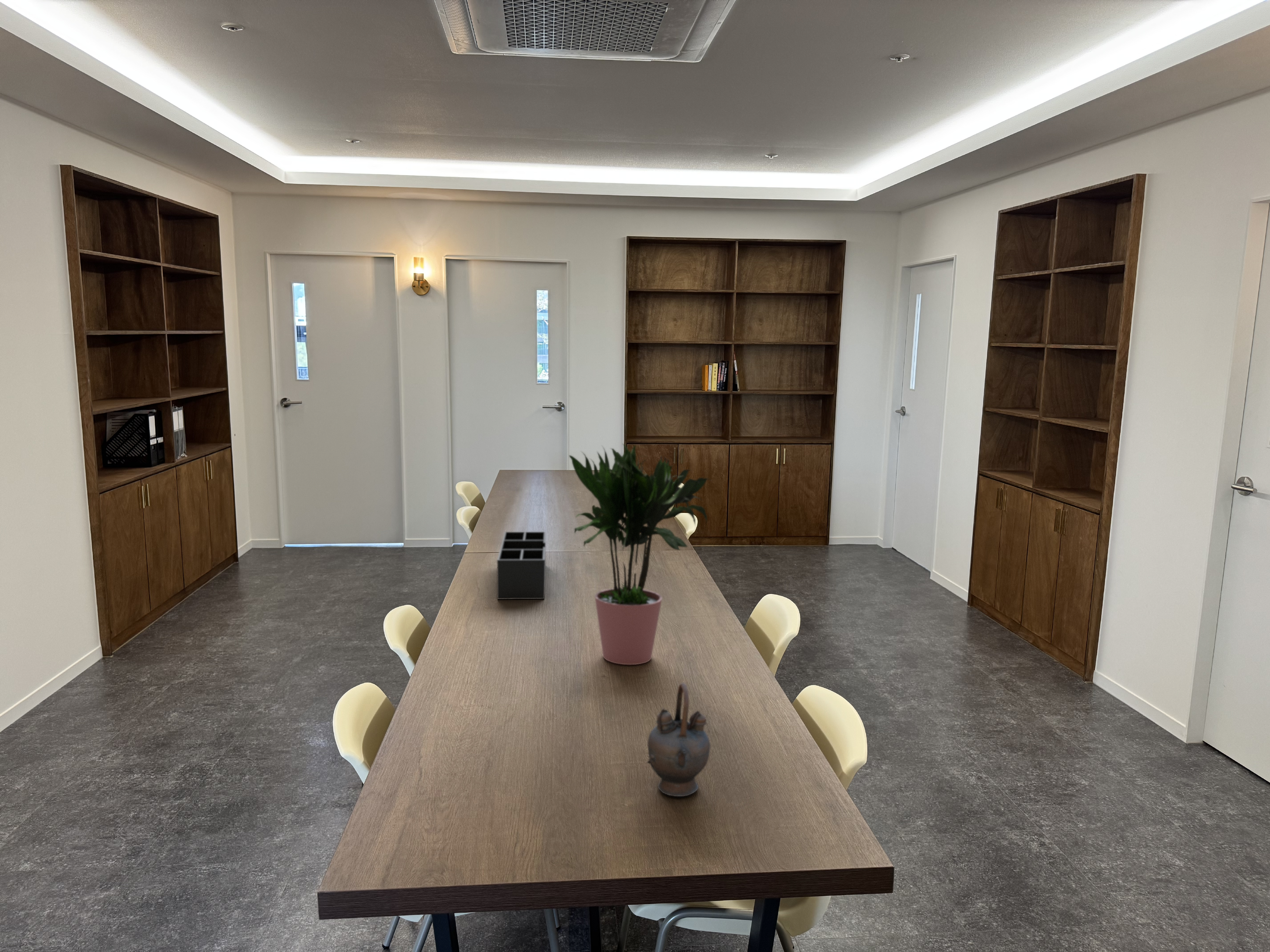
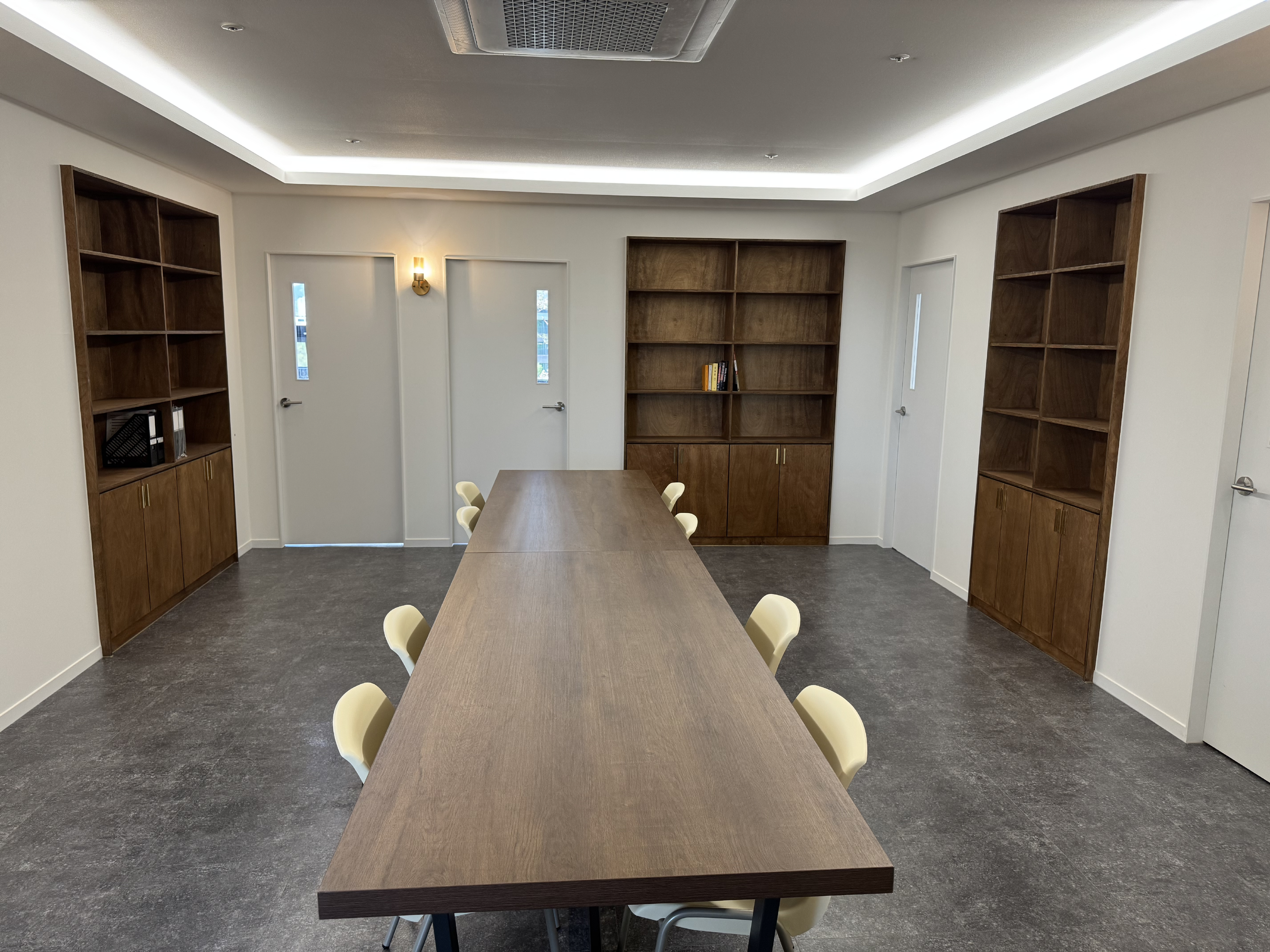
- potted plant [569,443,712,665]
- desk organizer [497,531,546,600]
- teapot [646,682,711,797]
